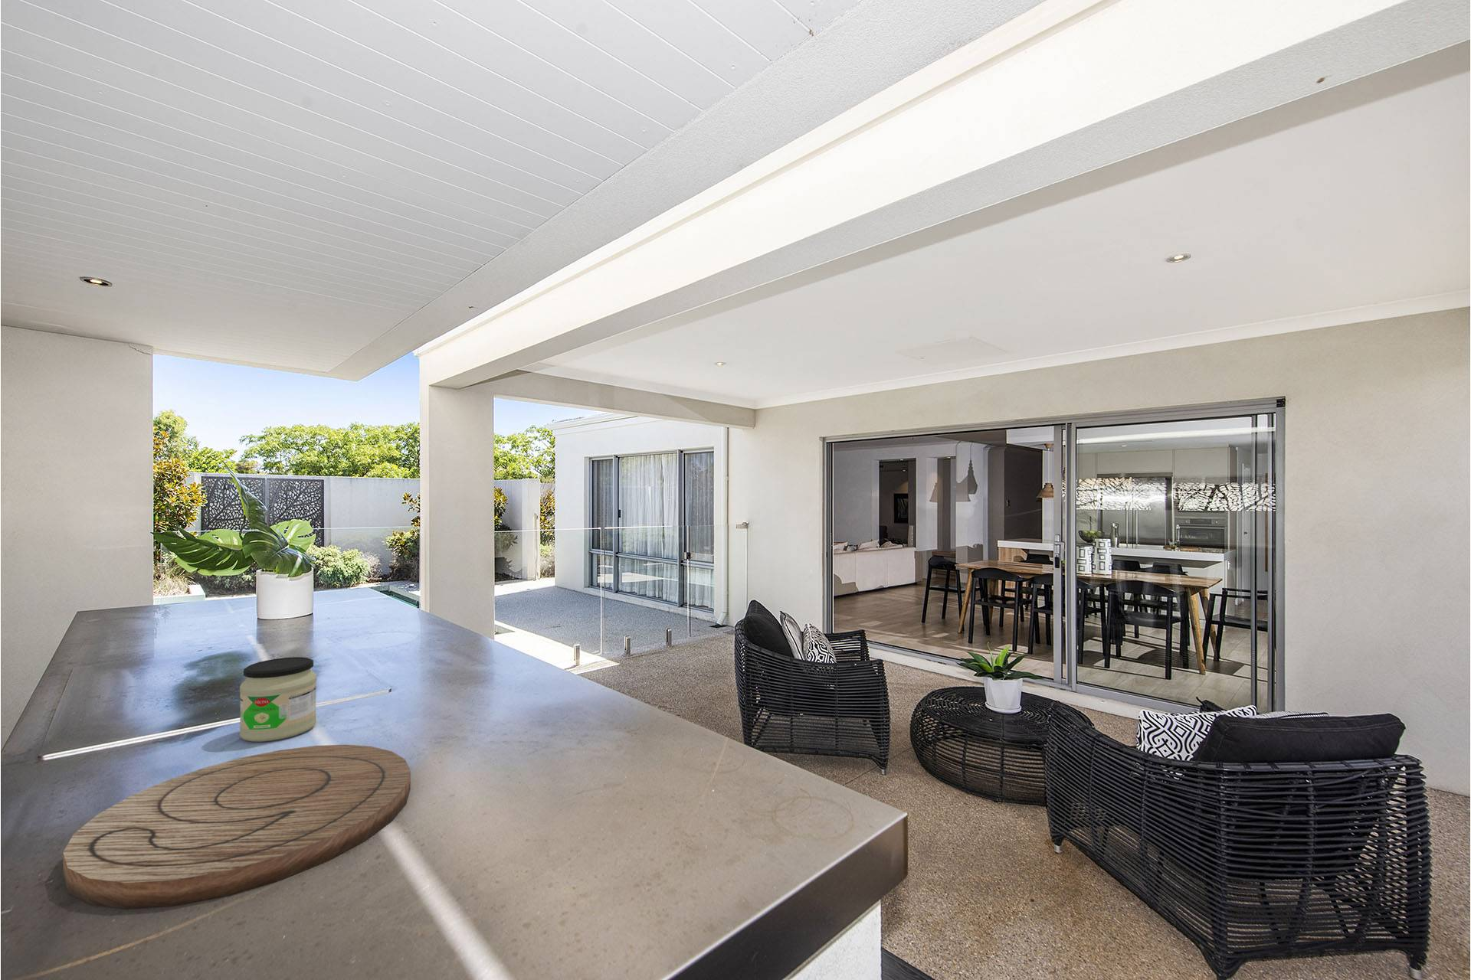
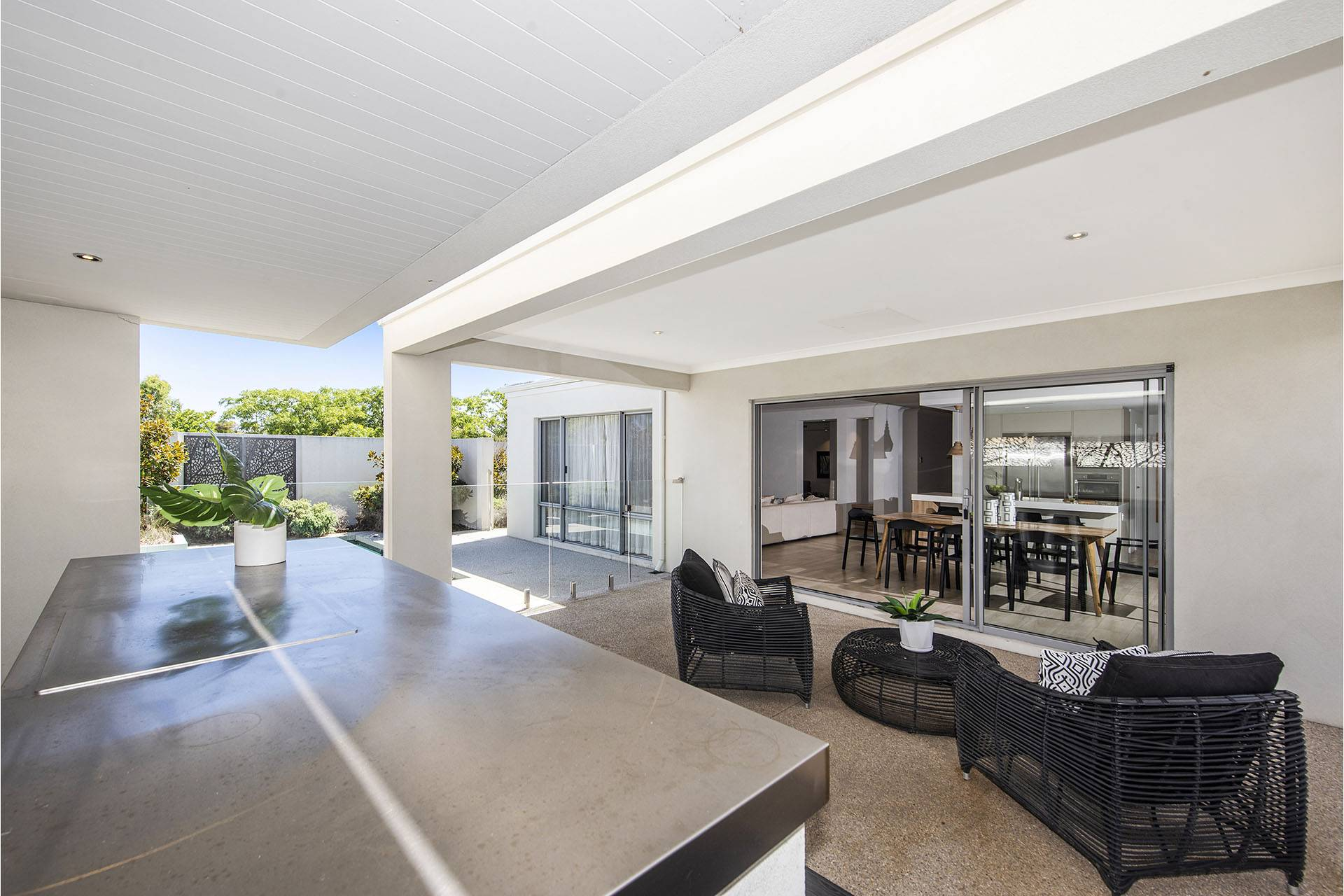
- cutting board [62,744,412,910]
- jar [239,656,317,743]
